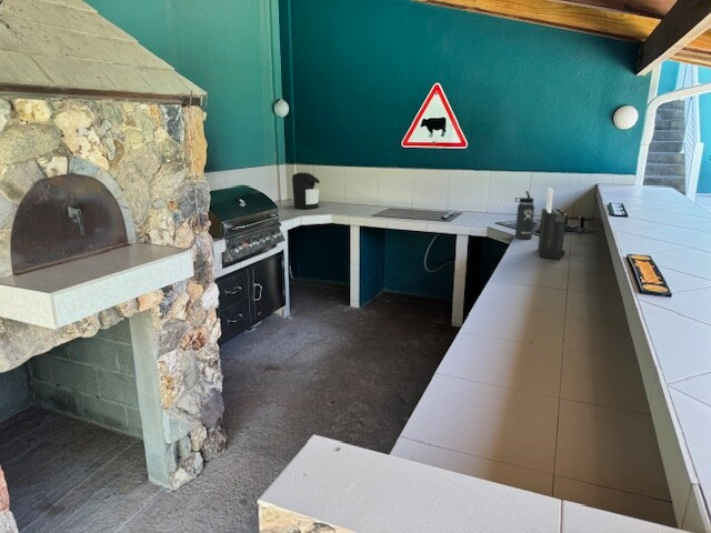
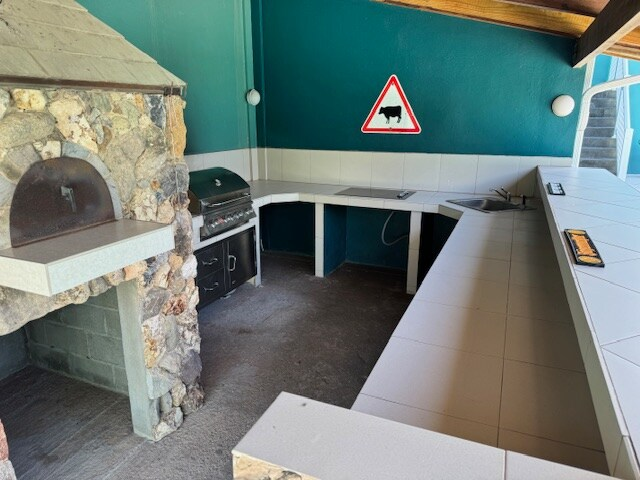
- coffee maker [291,171,321,210]
- knife block [537,187,567,260]
- thermos bottle [513,190,535,240]
